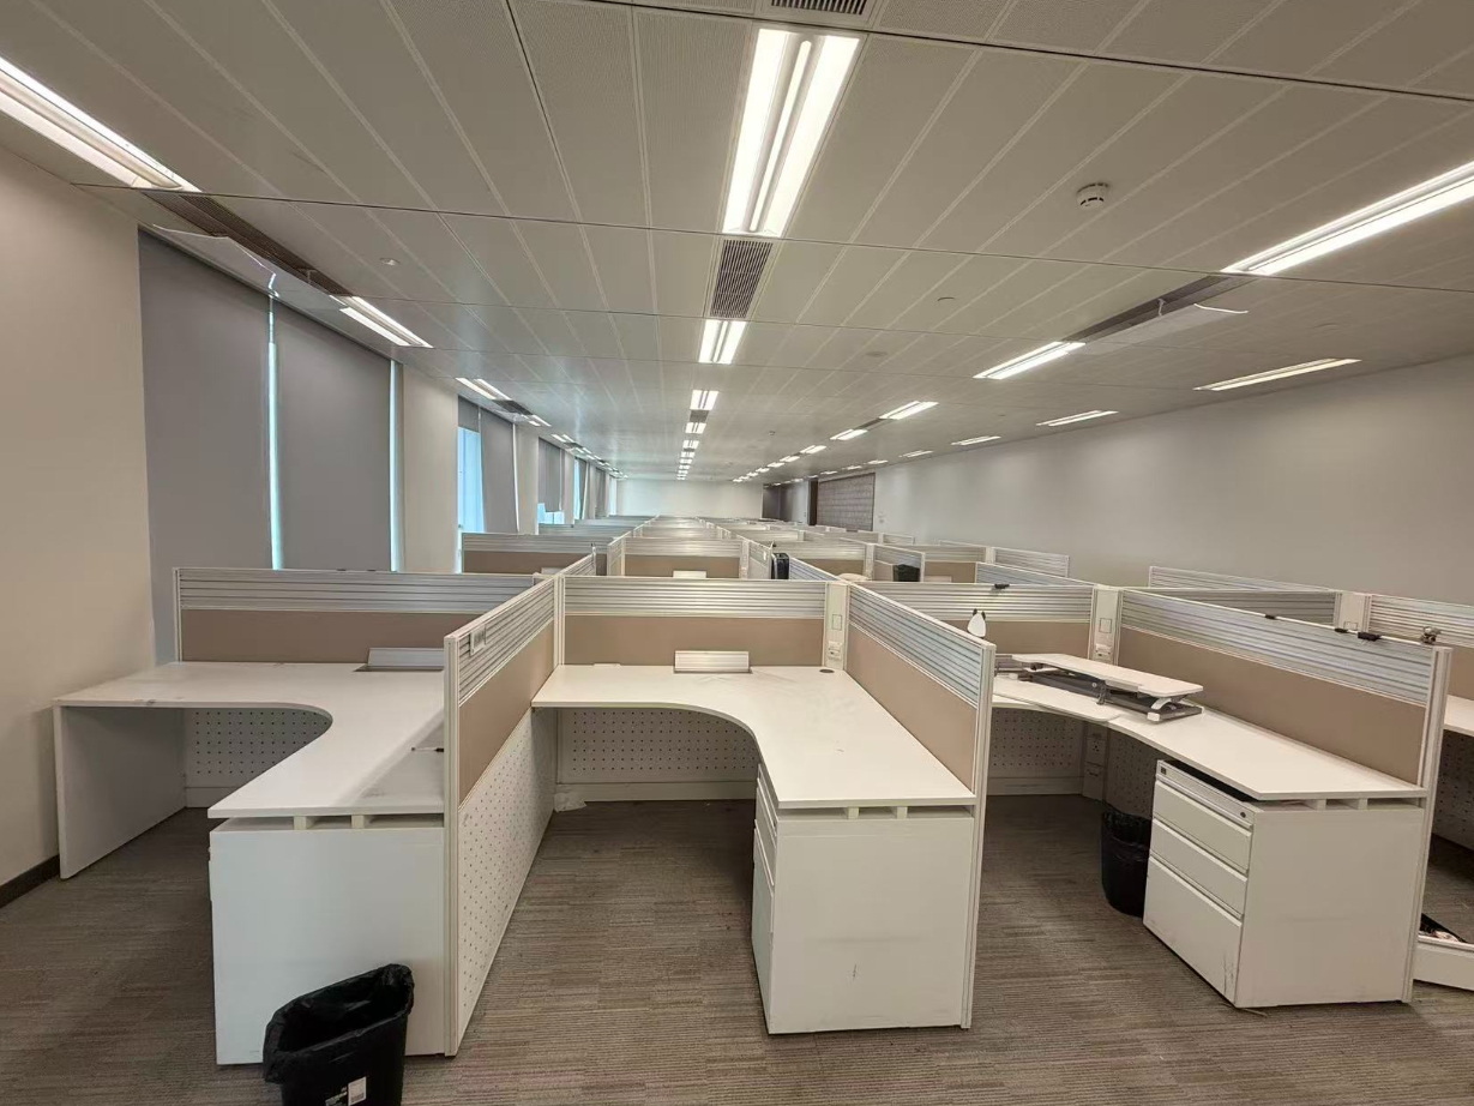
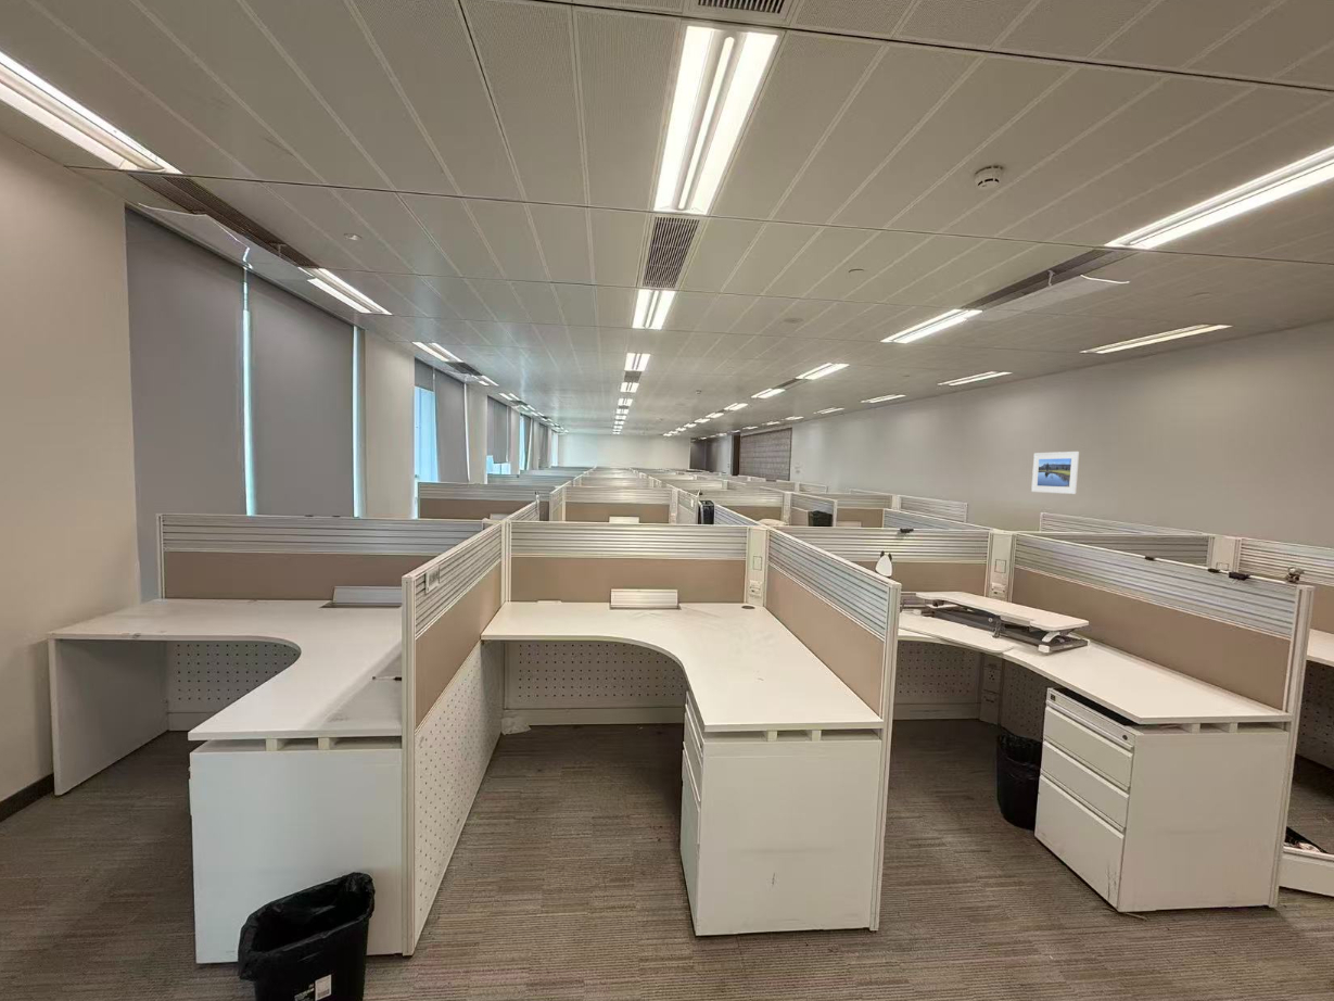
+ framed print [1030,451,1080,495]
